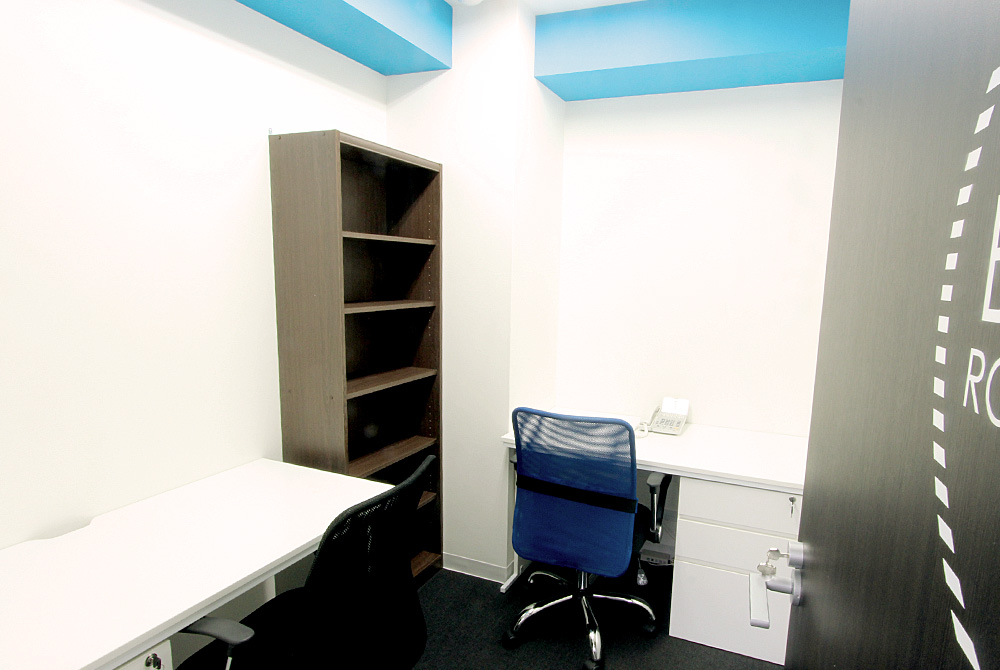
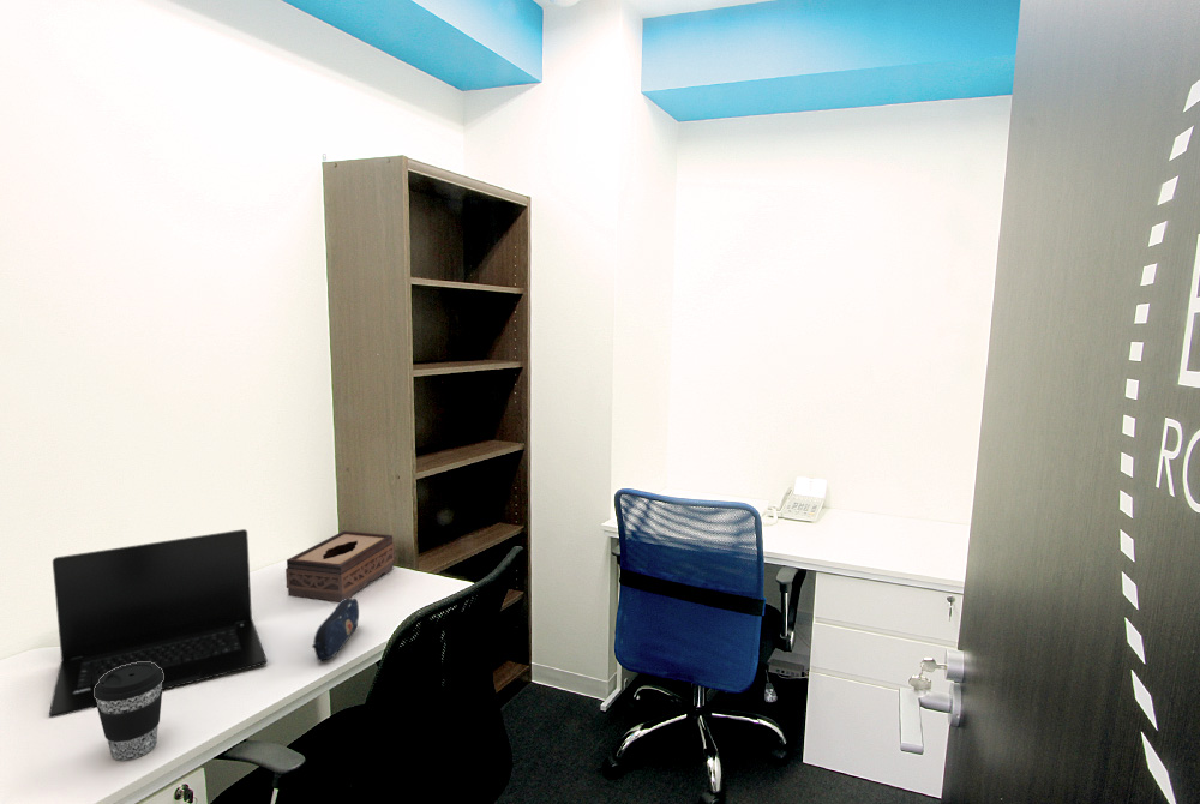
+ laptop [48,528,268,719]
+ pencil case [311,598,360,662]
+ tissue box [284,529,395,604]
+ coffee cup [95,662,163,762]
